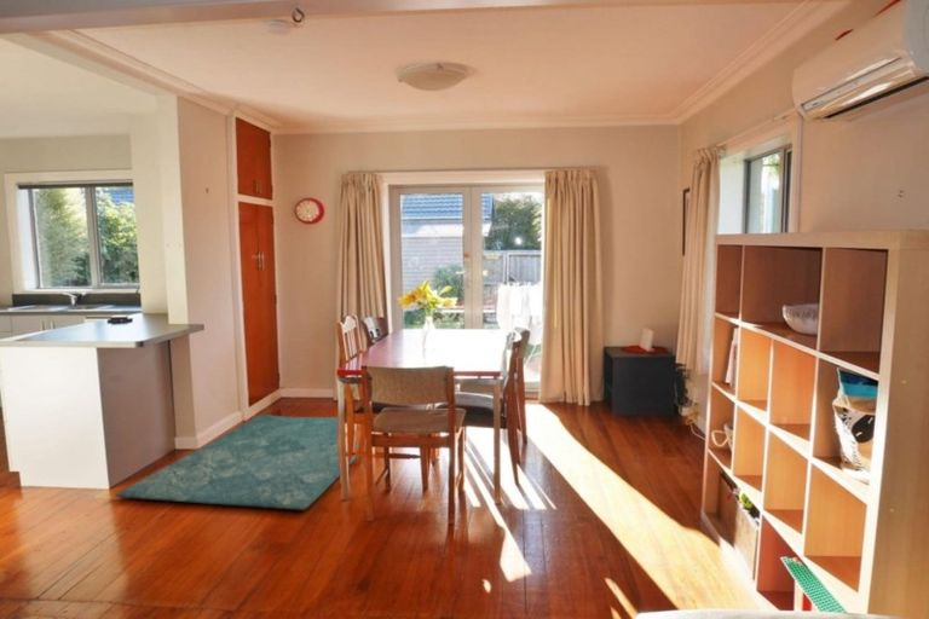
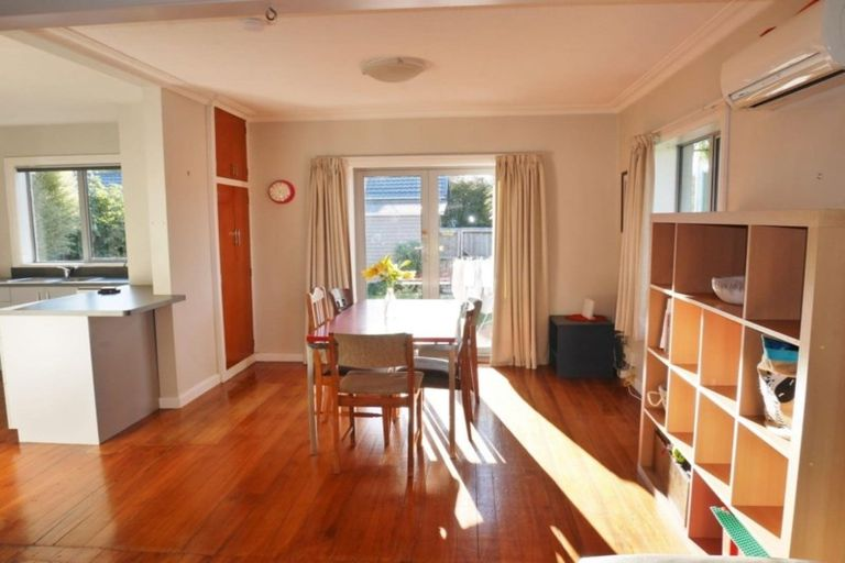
- rug [115,413,359,511]
